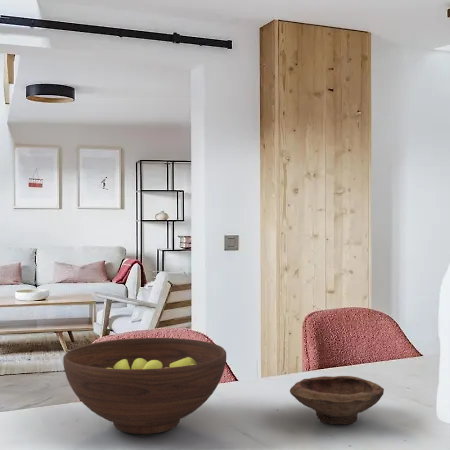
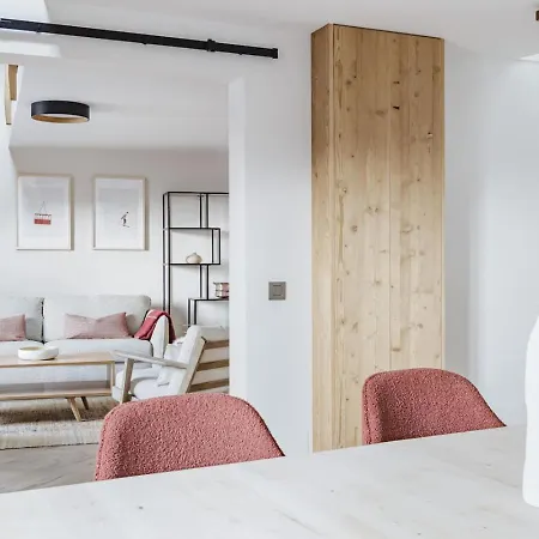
- fruit bowl [62,337,227,435]
- bowl [289,375,385,425]
